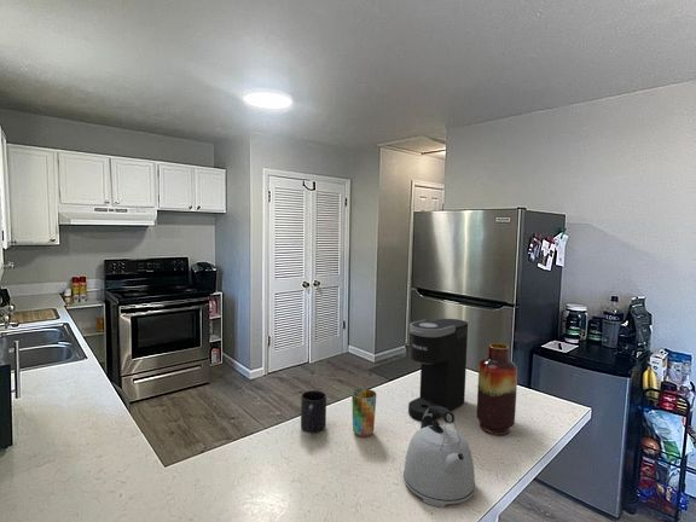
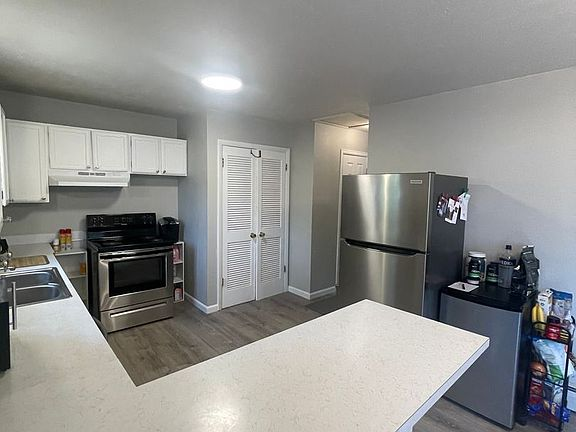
- vase [476,342,518,437]
- kettle [402,406,476,509]
- mug [300,389,327,434]
- coffee maker [407,318,469,422]
- cup [350,388,377,437]
